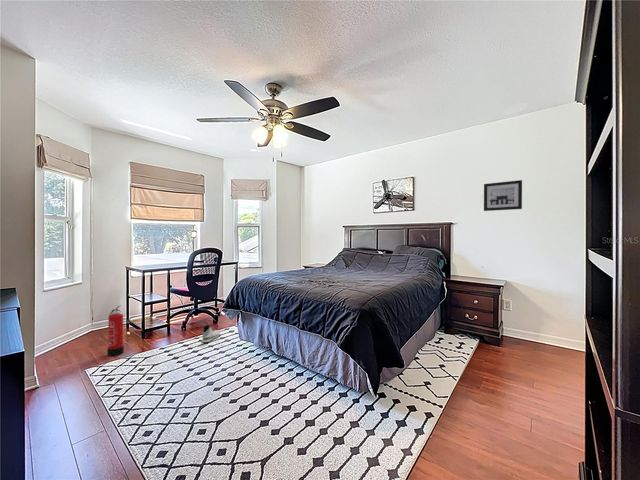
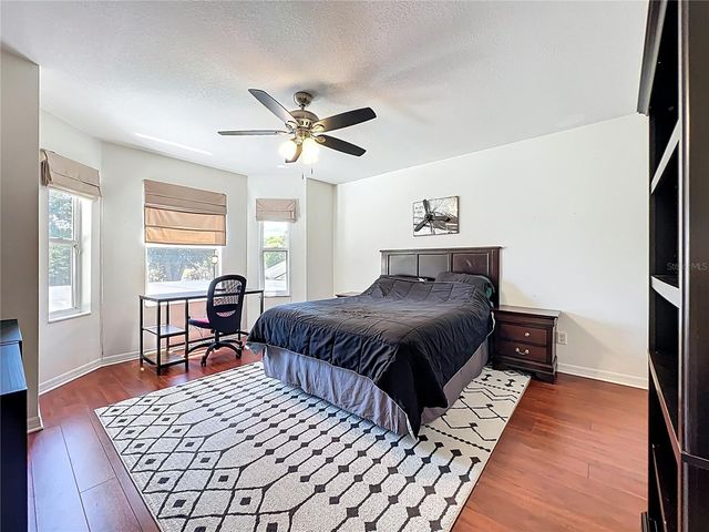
- sneaker [201,324,220,343]
- wall art [483,179,523,212]
- fire extinguisher [106,304,125,357]
